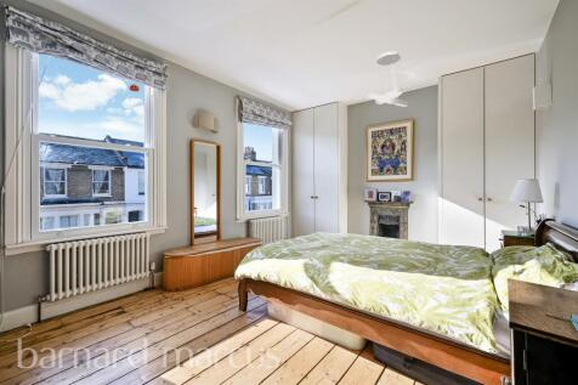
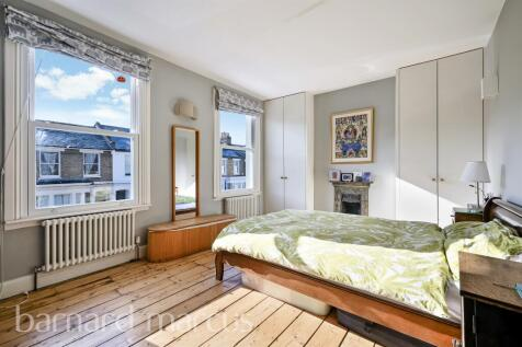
- ceiling light fixture [367,50,410,108]
